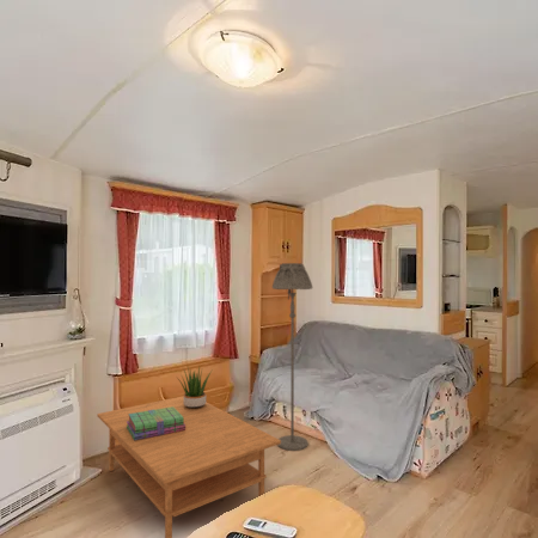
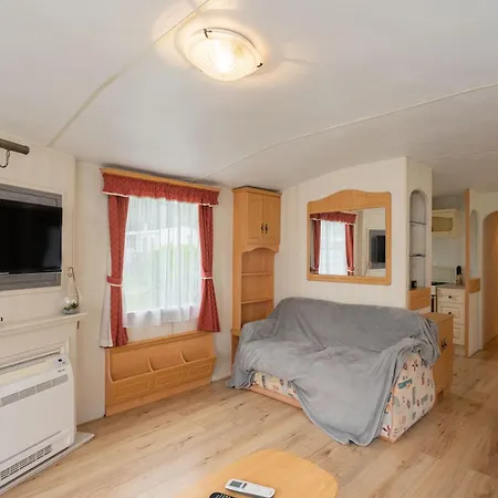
- coffee table [96,395,281,538]
- potted plant [176,366,214,408]
- floor lamp [271,262,313,452]
- stack of books [127,406,185,440]
